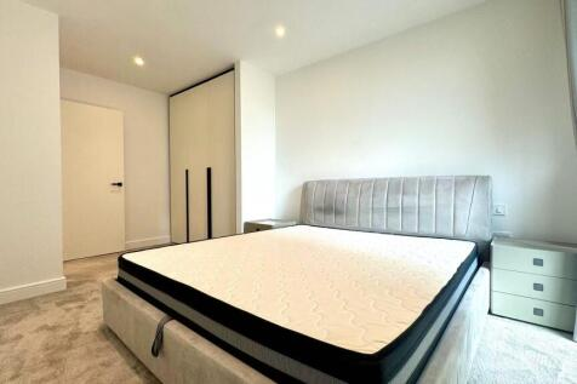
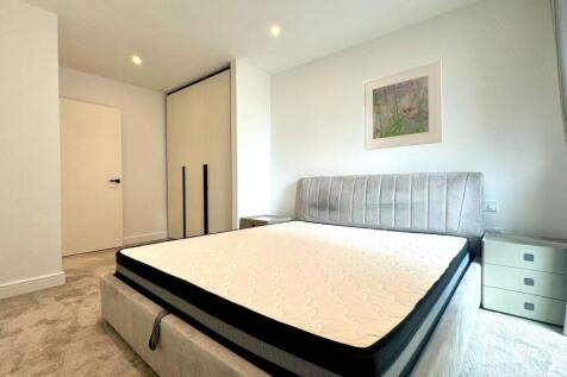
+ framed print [362,59,443,151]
